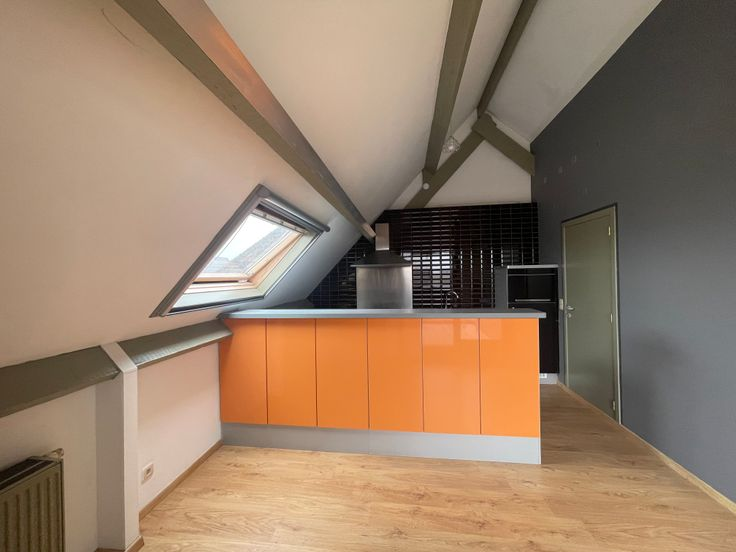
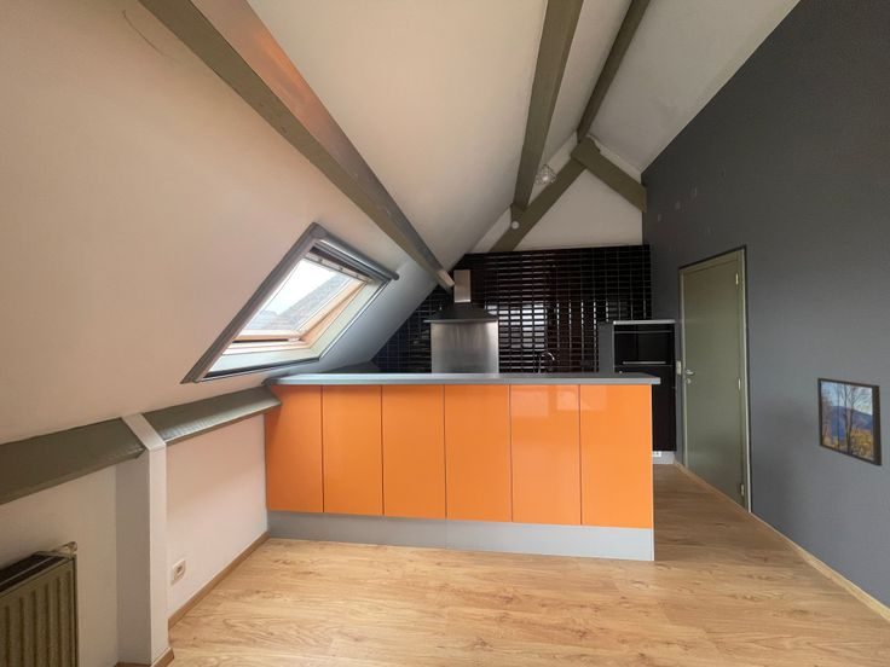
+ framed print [816,377,883,468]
